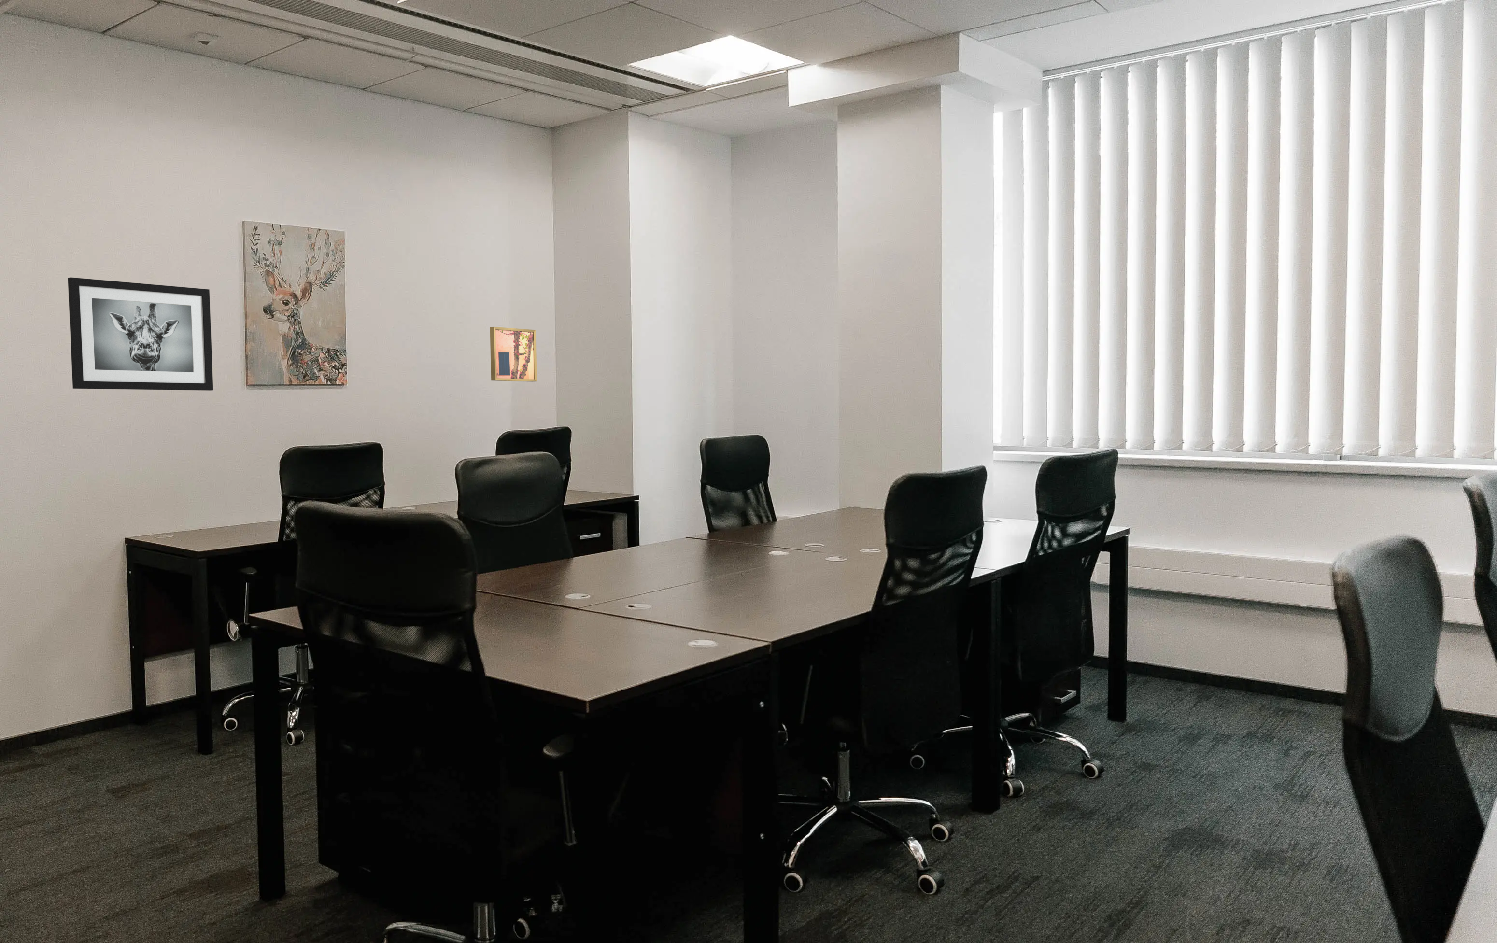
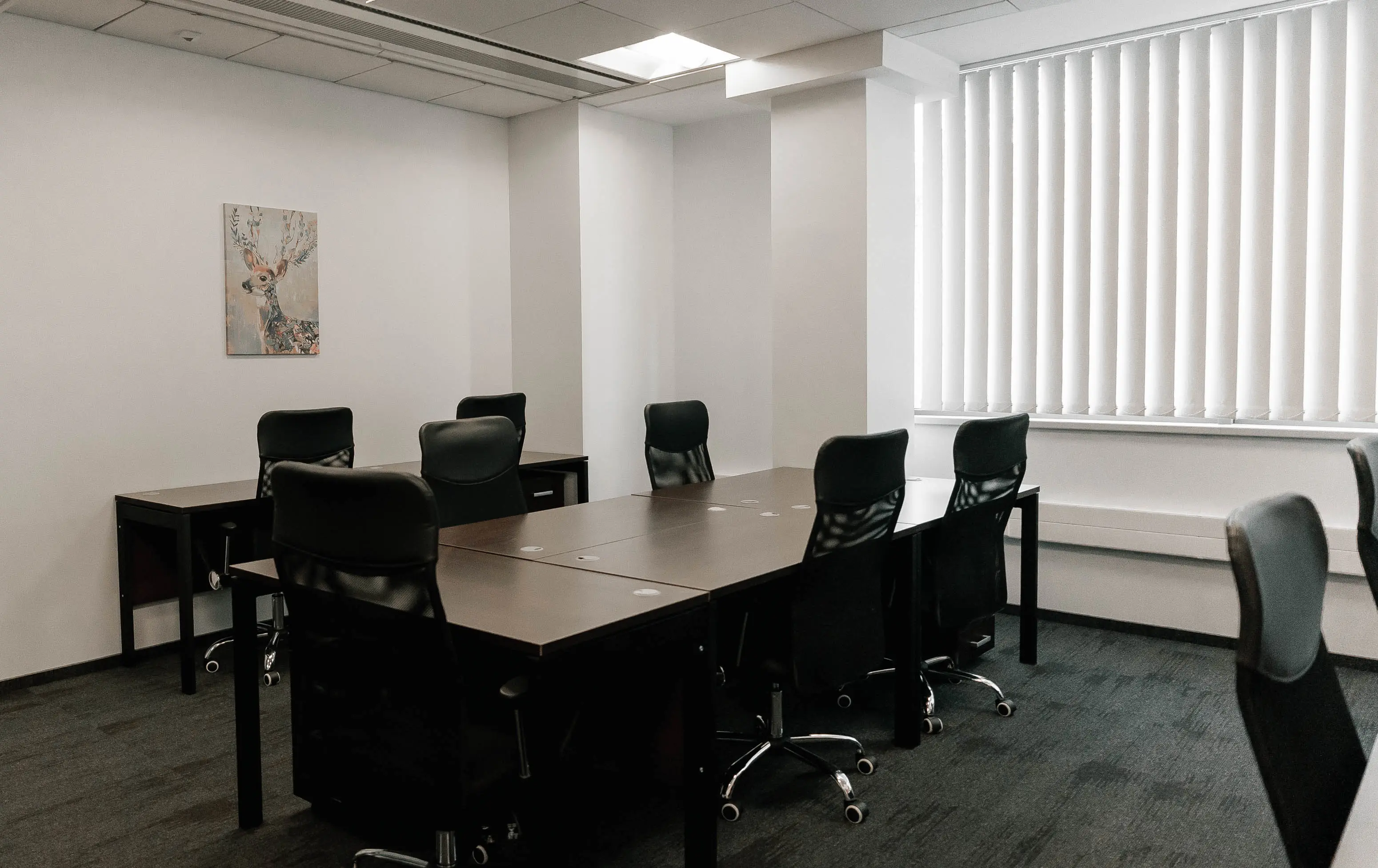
- wall art [67,277,213,391]
- wall art [490,326,538,382]
